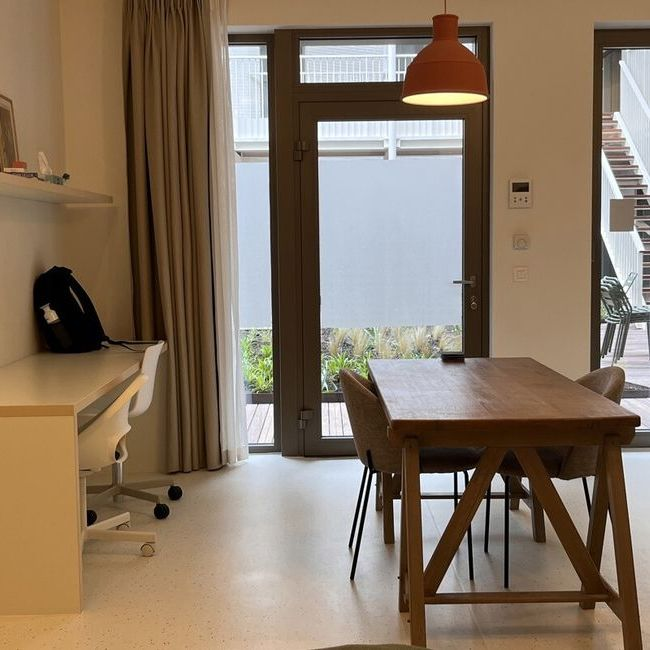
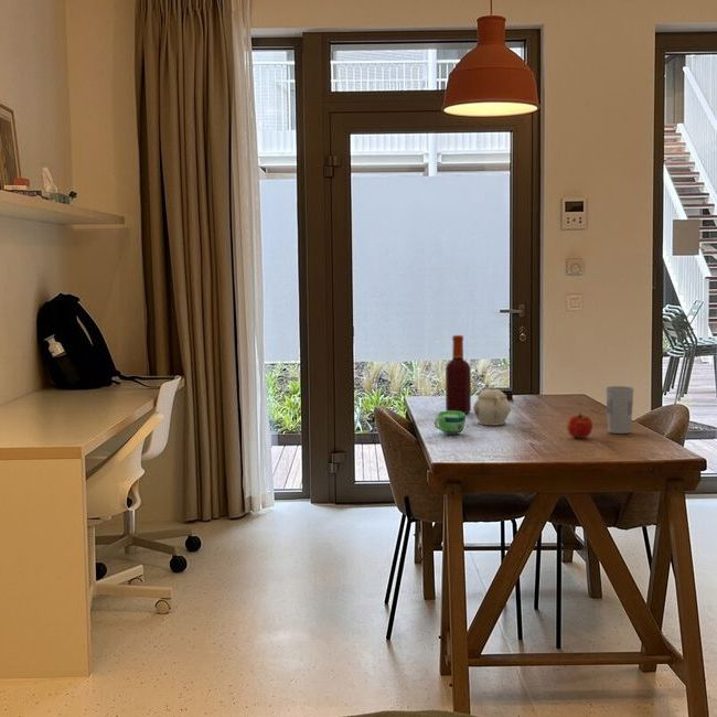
+ cup [604,385,634,435]
+ fruit [566,411,593,439]
+ cup [434,410,467,436]
+ teapot [472,386,512,426]
+ bottle [445,334,472,415]
